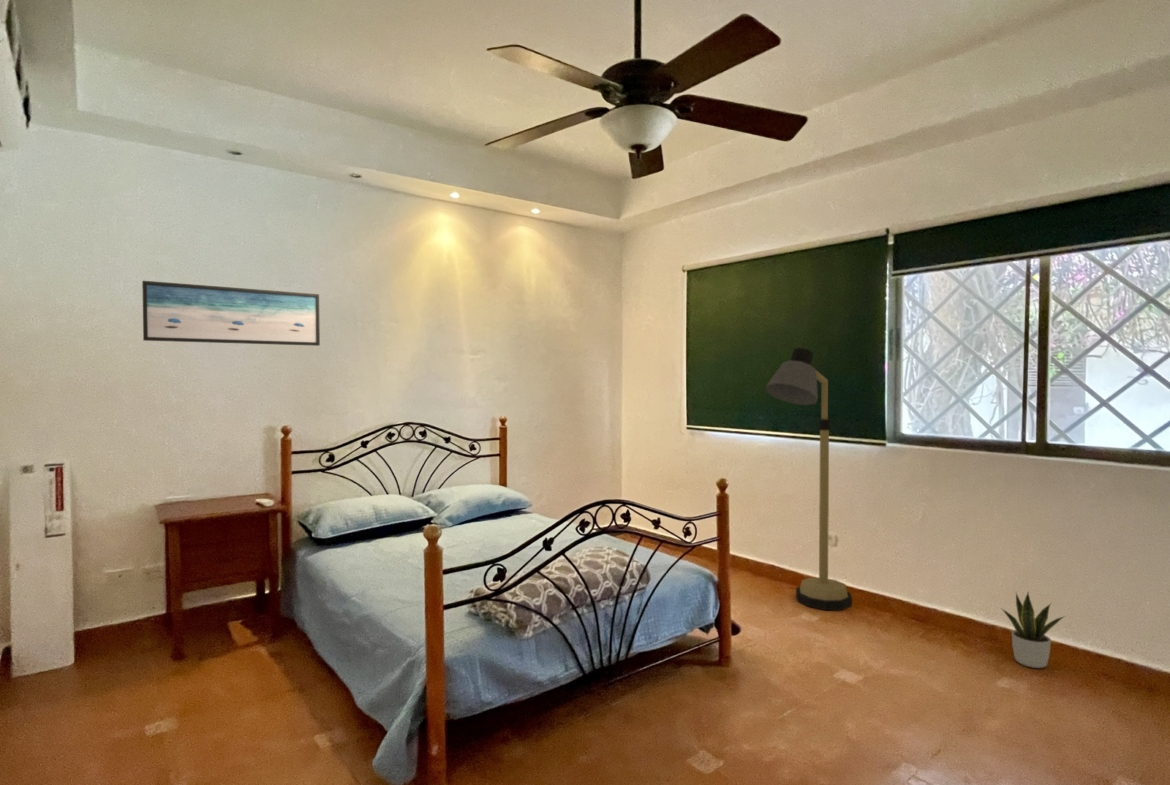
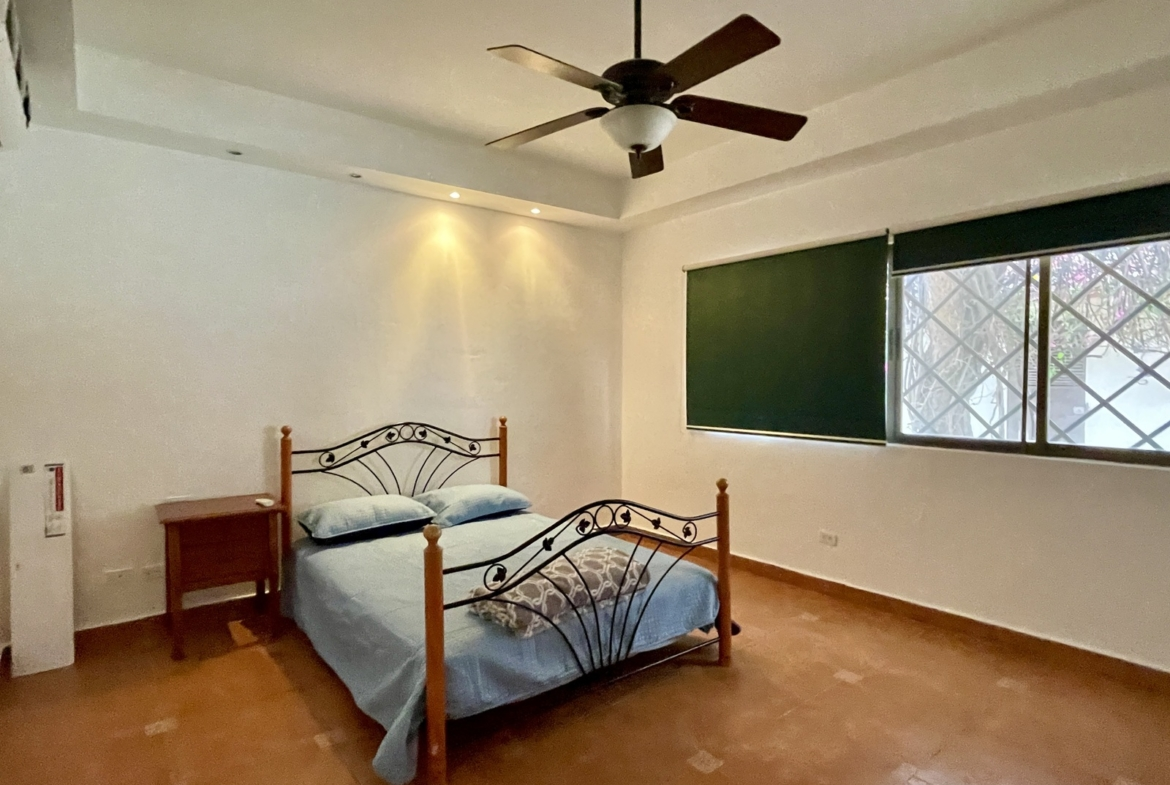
- floor lamp [764,347,853,611]
- wall art [141,280,321,347]
- potted plant [1001,589,1066,669]
